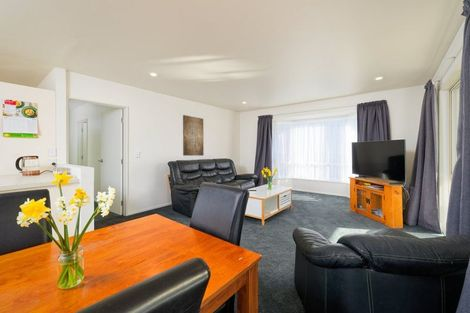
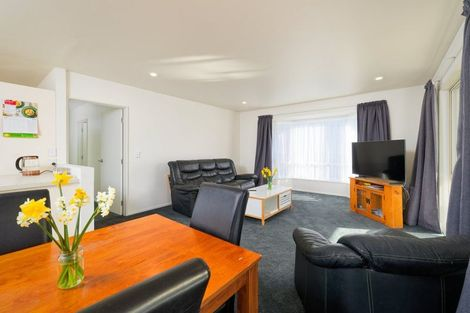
- wall art [182,114,205,157]
